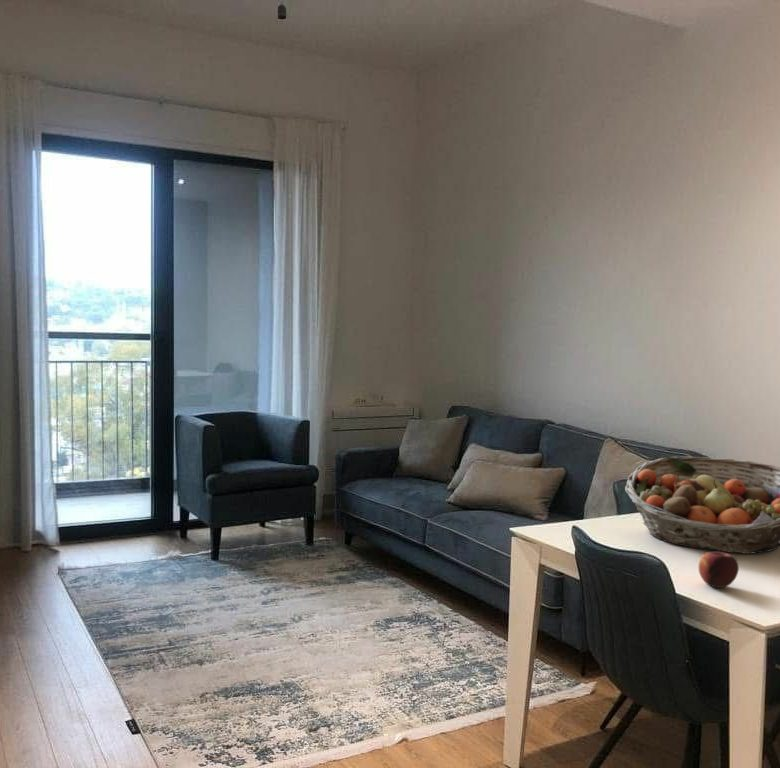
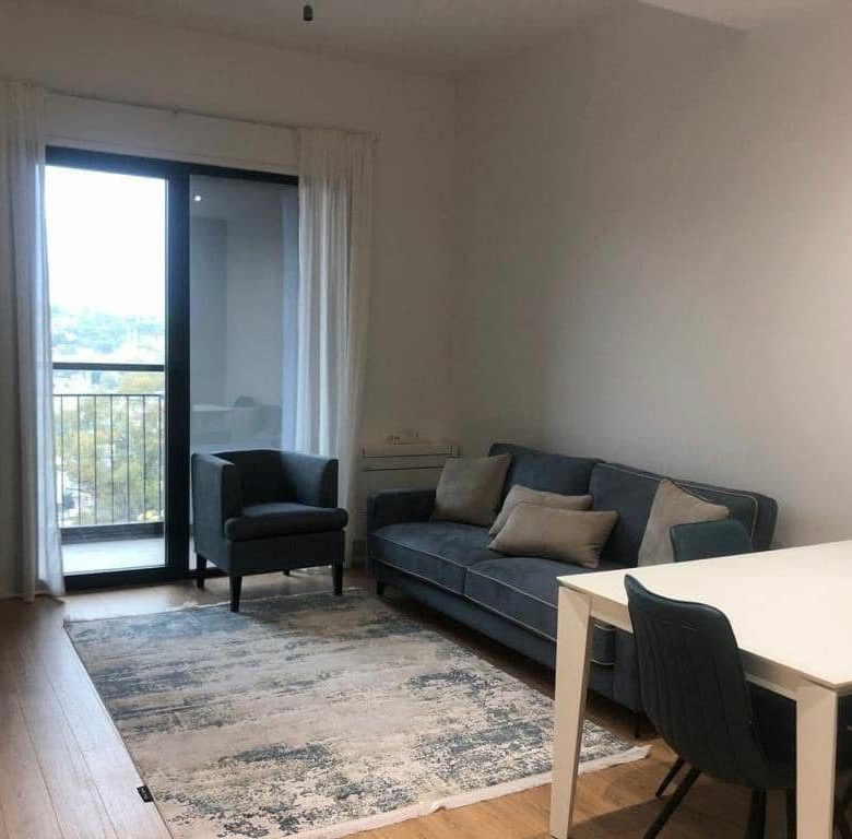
- fruit basket [624,455,780,555]
- apple [698,551,740,589]
